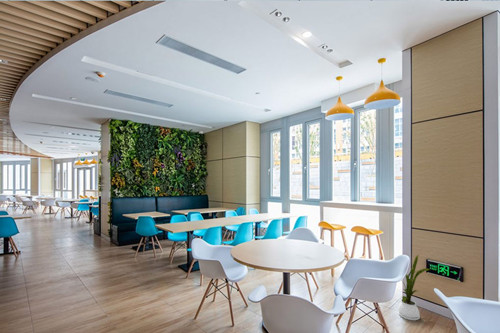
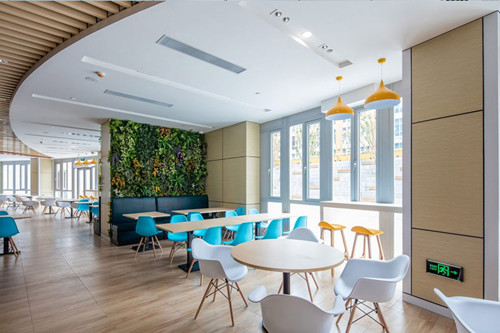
- house plant [397,254,431,321]
